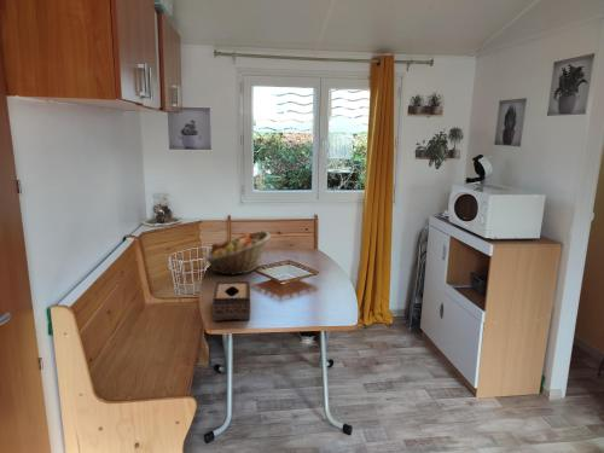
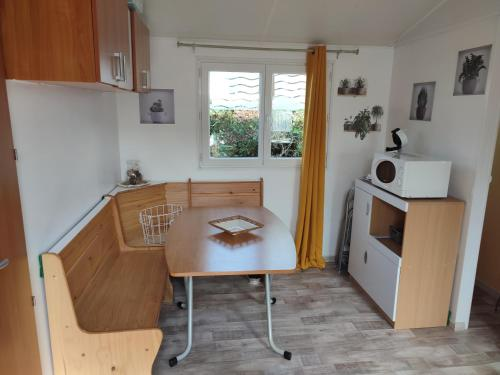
- tissue box [211,280,251,321]
- fruit basket [204,230,272,277]
